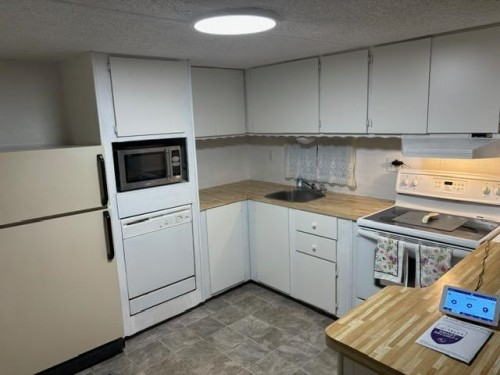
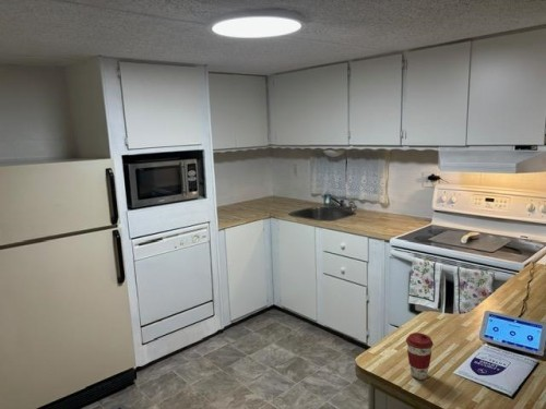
+ coffee cup [405,332,435,381]
